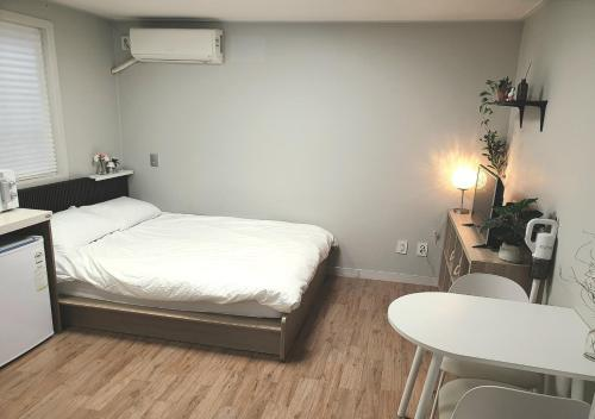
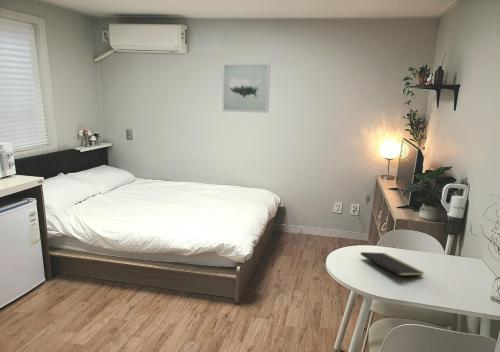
+ notepad [360,251,425,284]
+ wall art [221,62,271,114]
